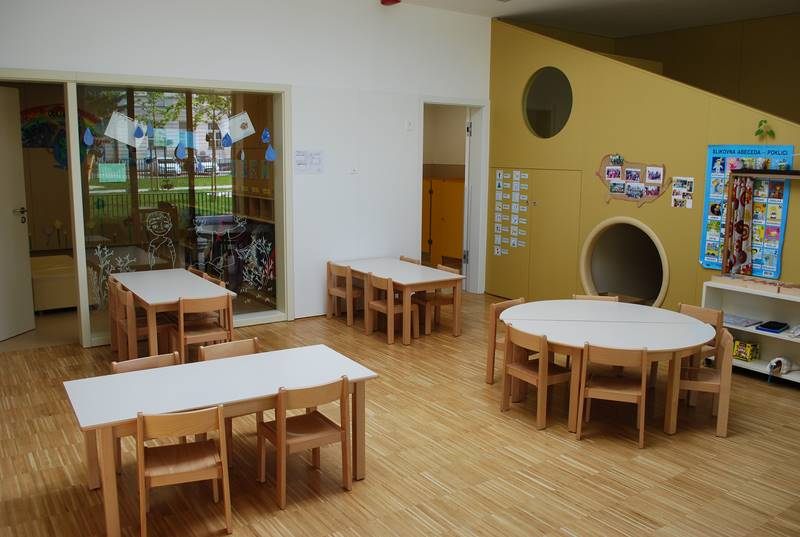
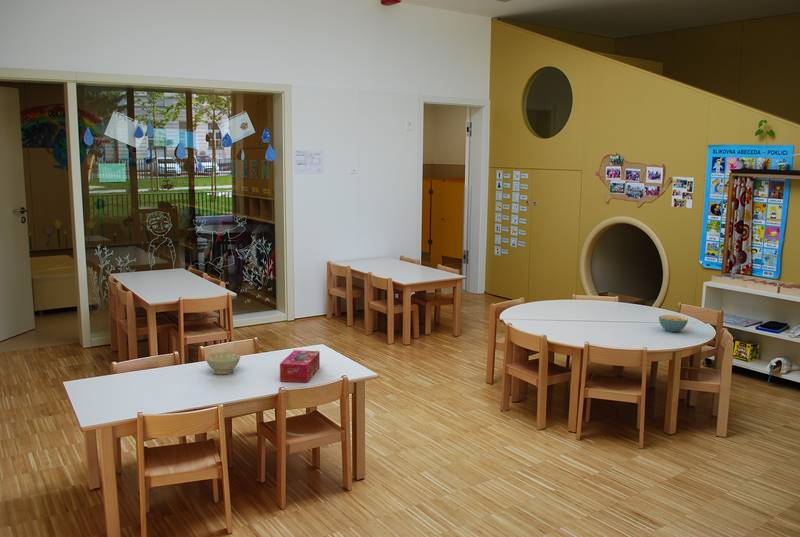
+ cereal bowl [658,314,689,333]
+ tissue box [279,349,321,384]
+ bowl [205,352,241,375]
